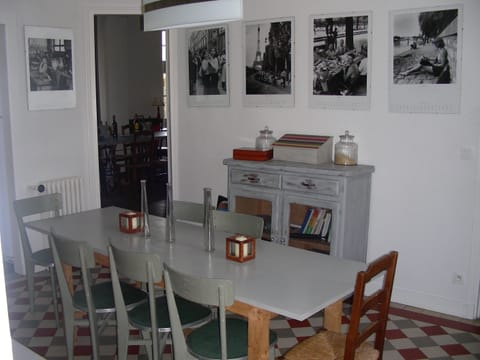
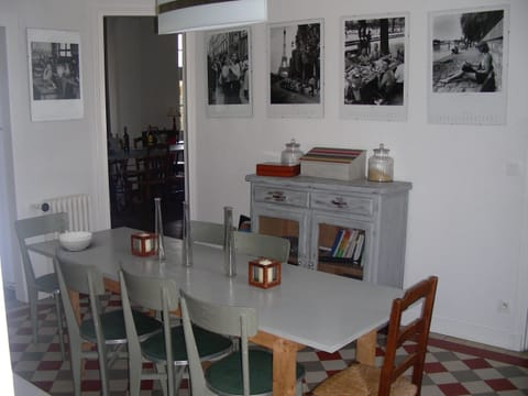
+ bowl [58,231,94,252]
